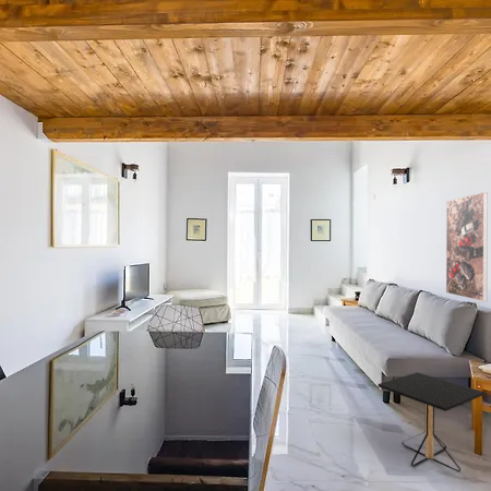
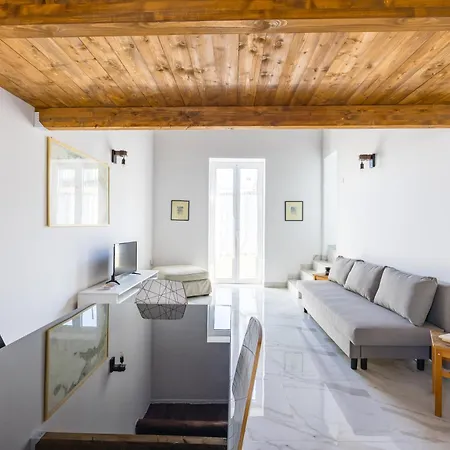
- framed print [445,191,489,302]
- side table [376,371,486,472]
